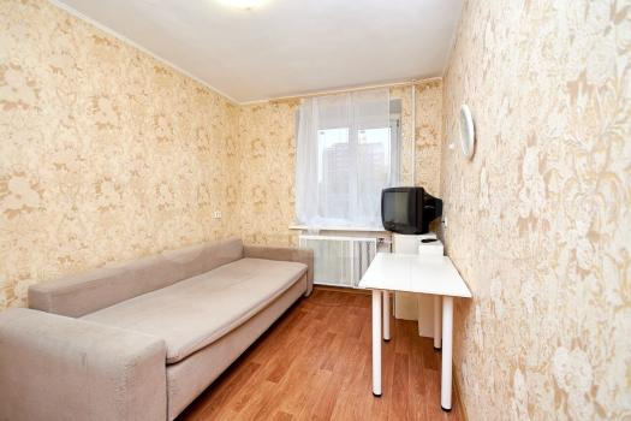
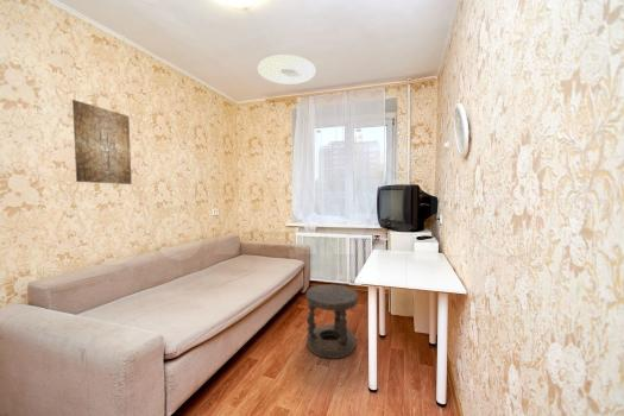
+ wall art [71,99,133,185]
+ ceiling light [257,53,317,86]
+ stool [305,284,359,360]
